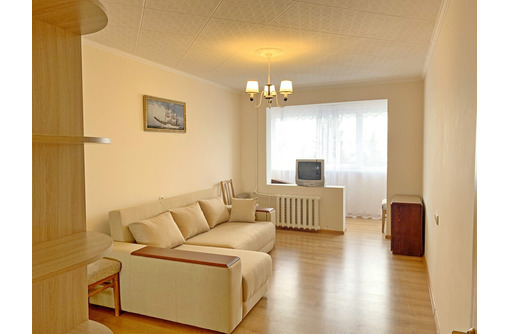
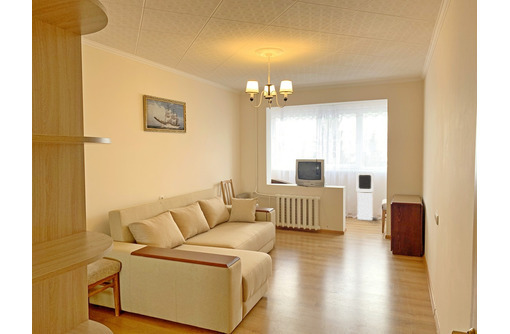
+ air purifier [355,171,375,221]
